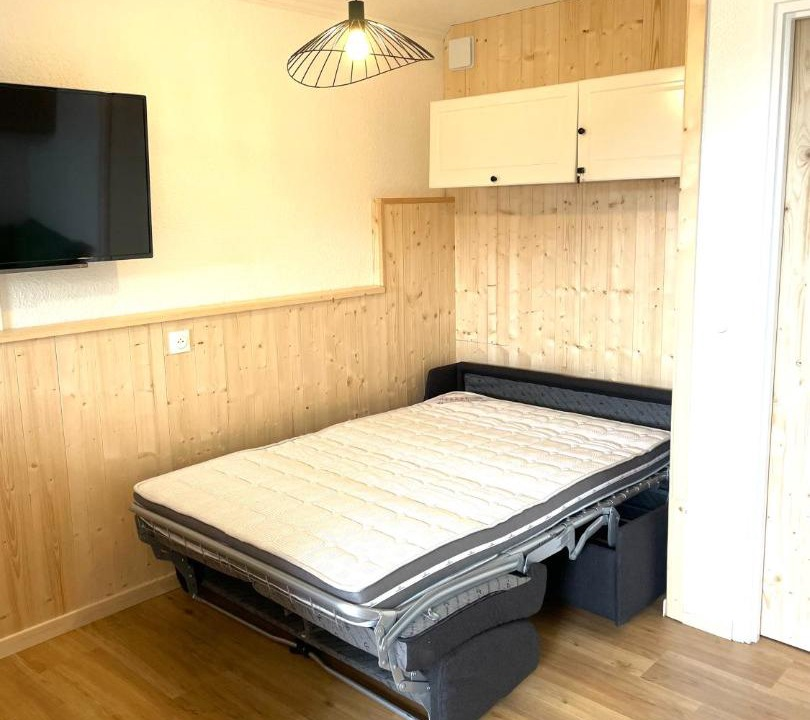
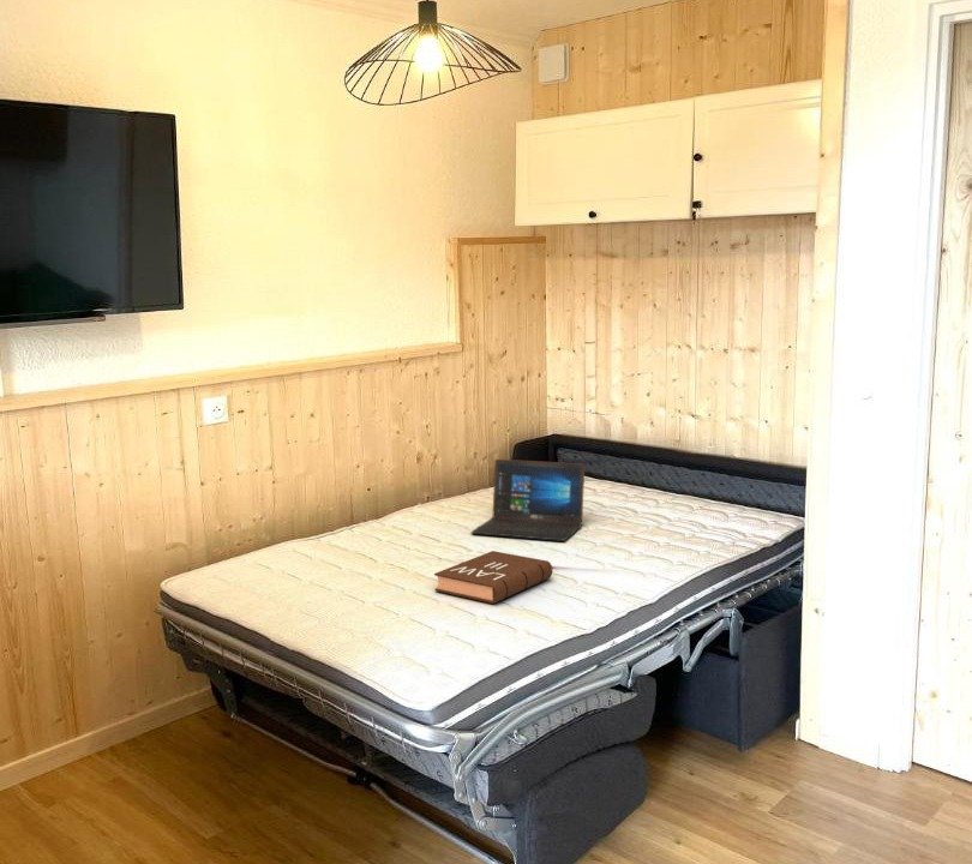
+ laptop [470,458,586,542]
+ book [433,550,553,605]
